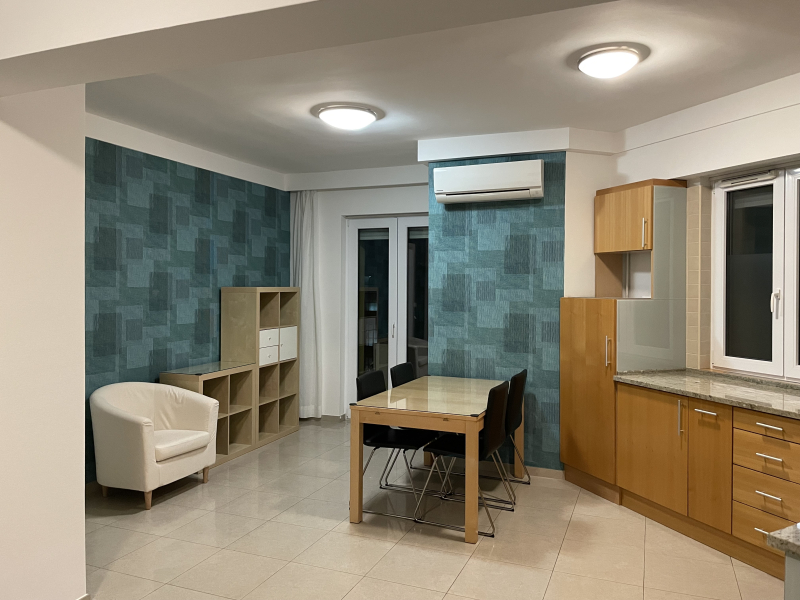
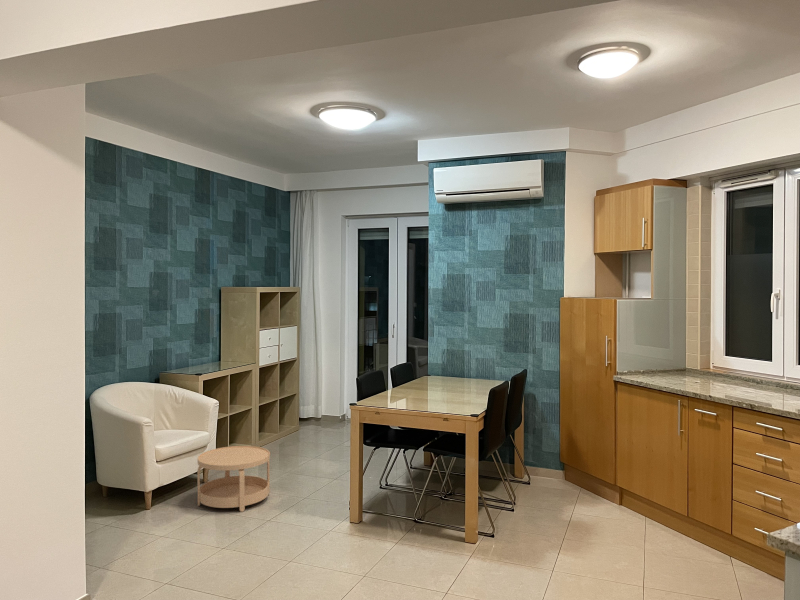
+ side table [197,445,271,513]
